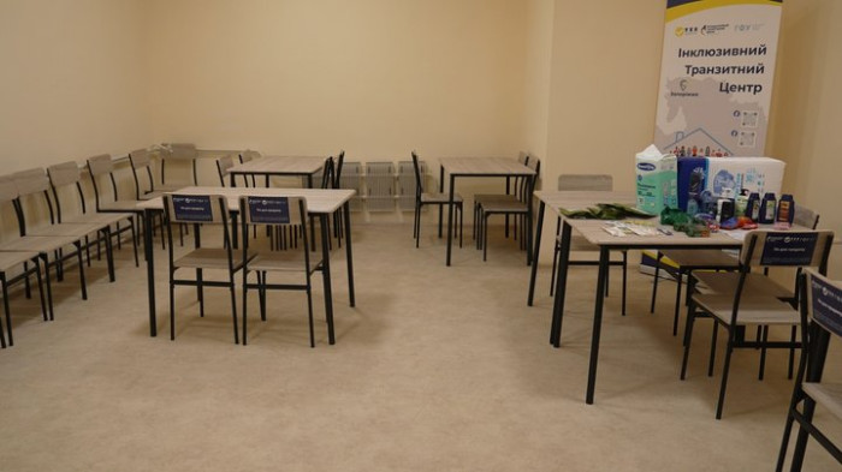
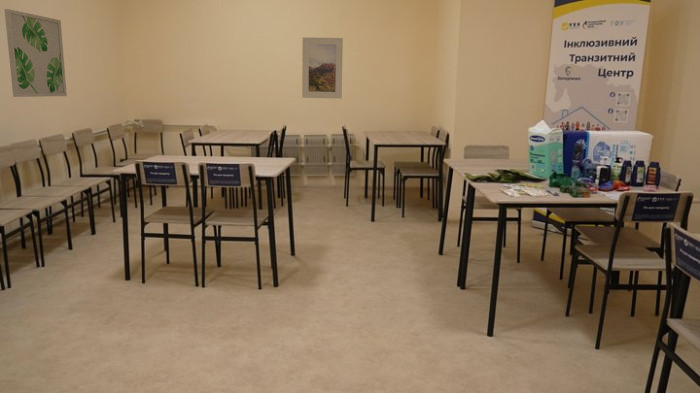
+ wall art [3,8,68,98]
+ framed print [301,36,344,100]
